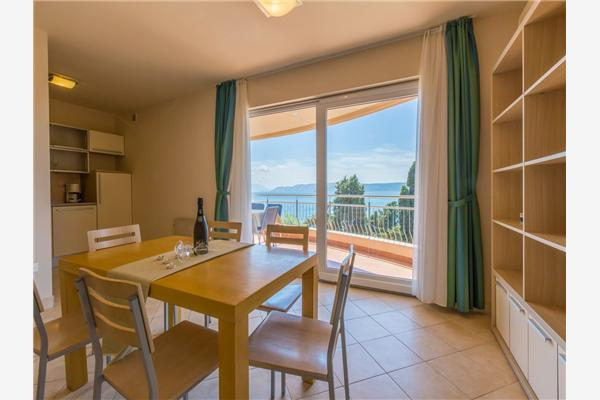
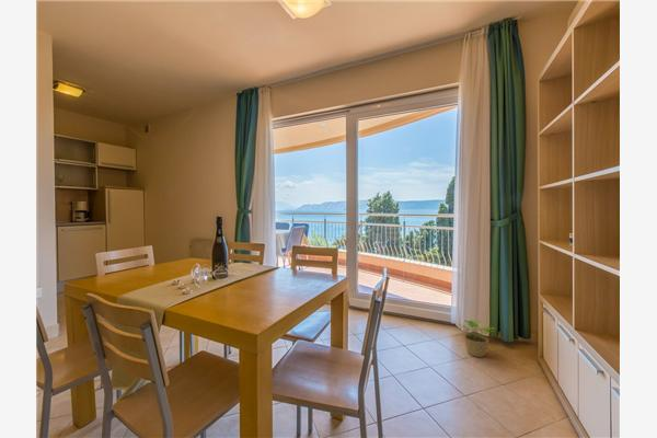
+ potted plant [458,319,496,358]
